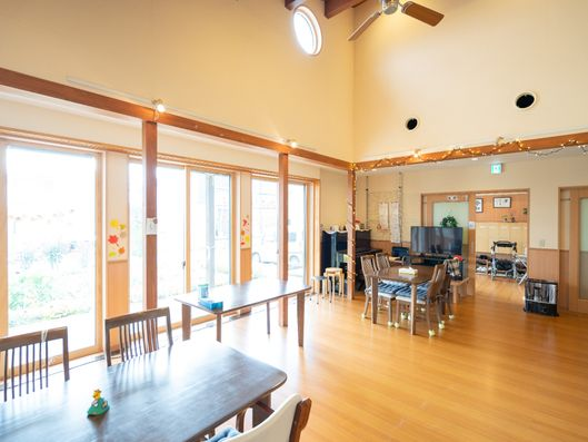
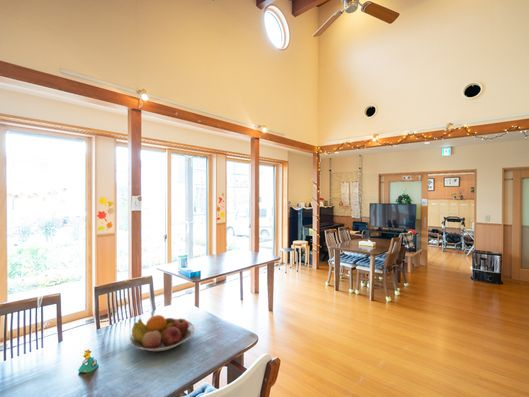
+ fruit bowl [129,314,196,352]
